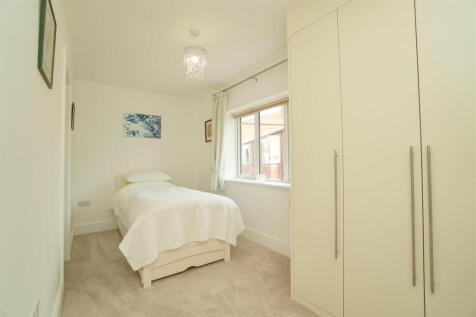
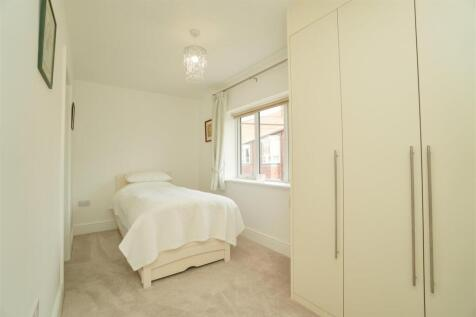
- wall art [123,111,162,140]
